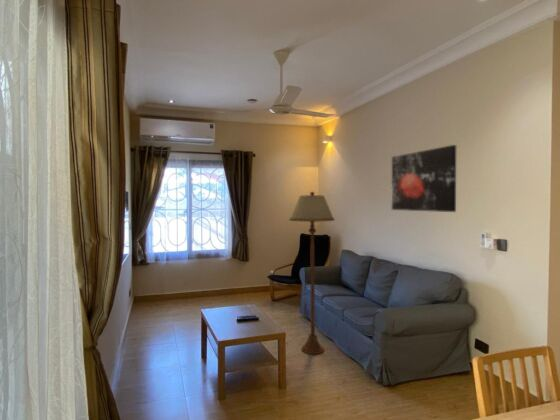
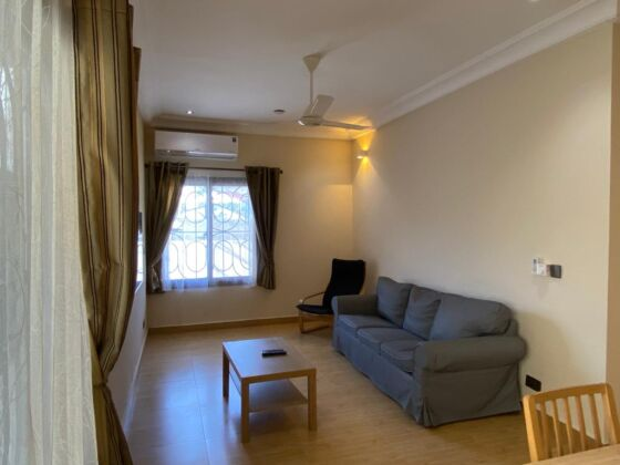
- wall art [391,144,457,213]
- floor lamp [288,191,336,355]
